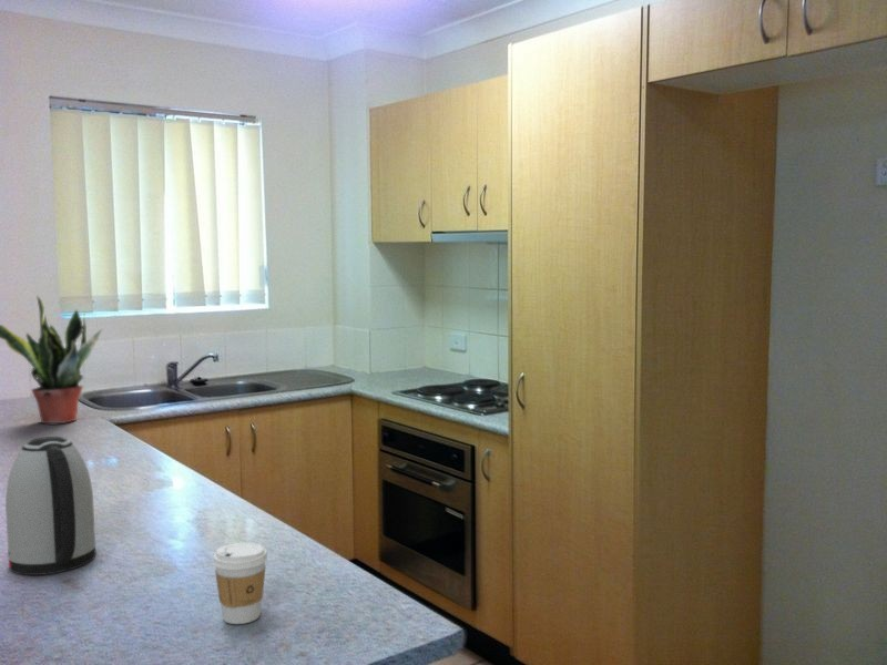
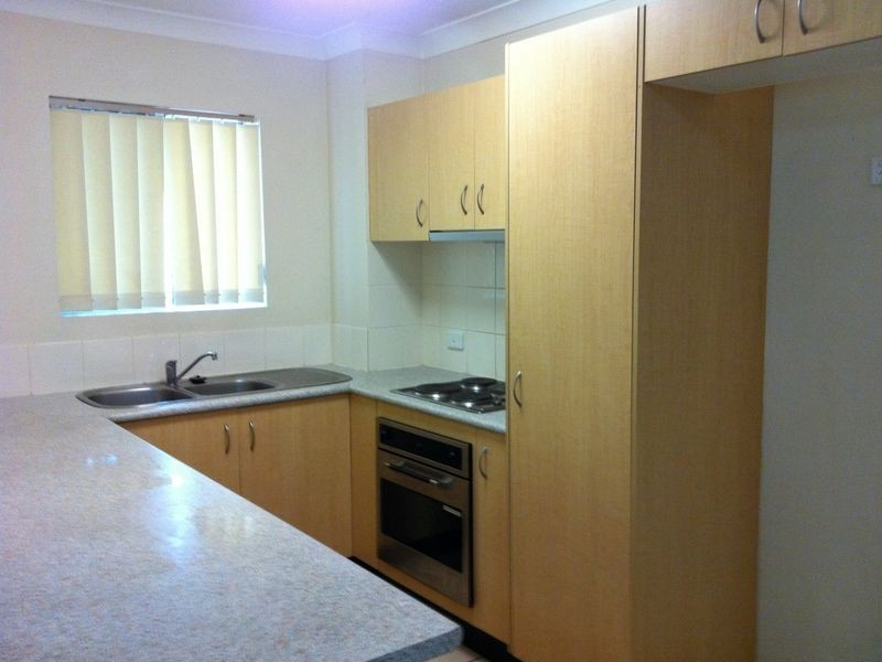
- coffee cup [212,542,268,625]
- kettle [4,436,98,576]
- potted plant [0,295,104,424]
